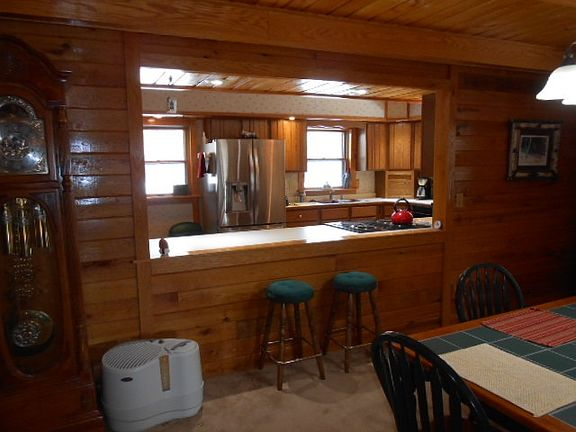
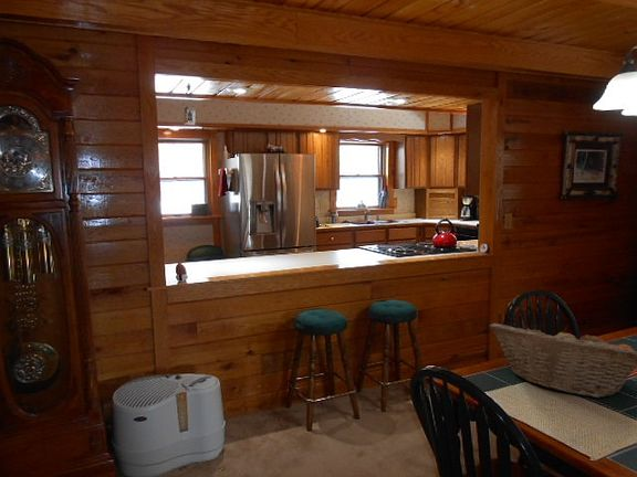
+ fruit basket [489,322,637,399]
